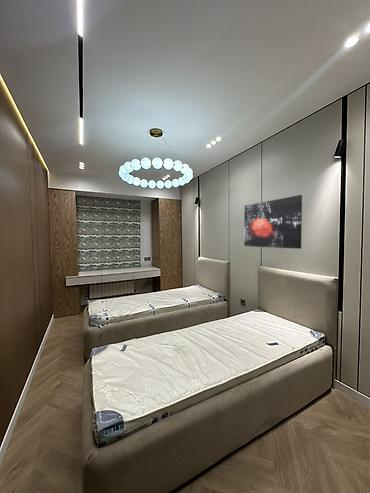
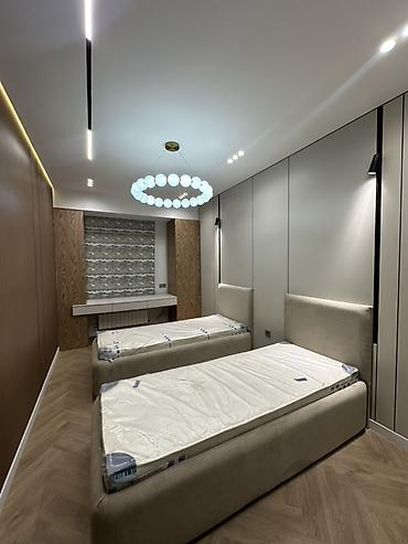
- wall art [243,194,303,250]
